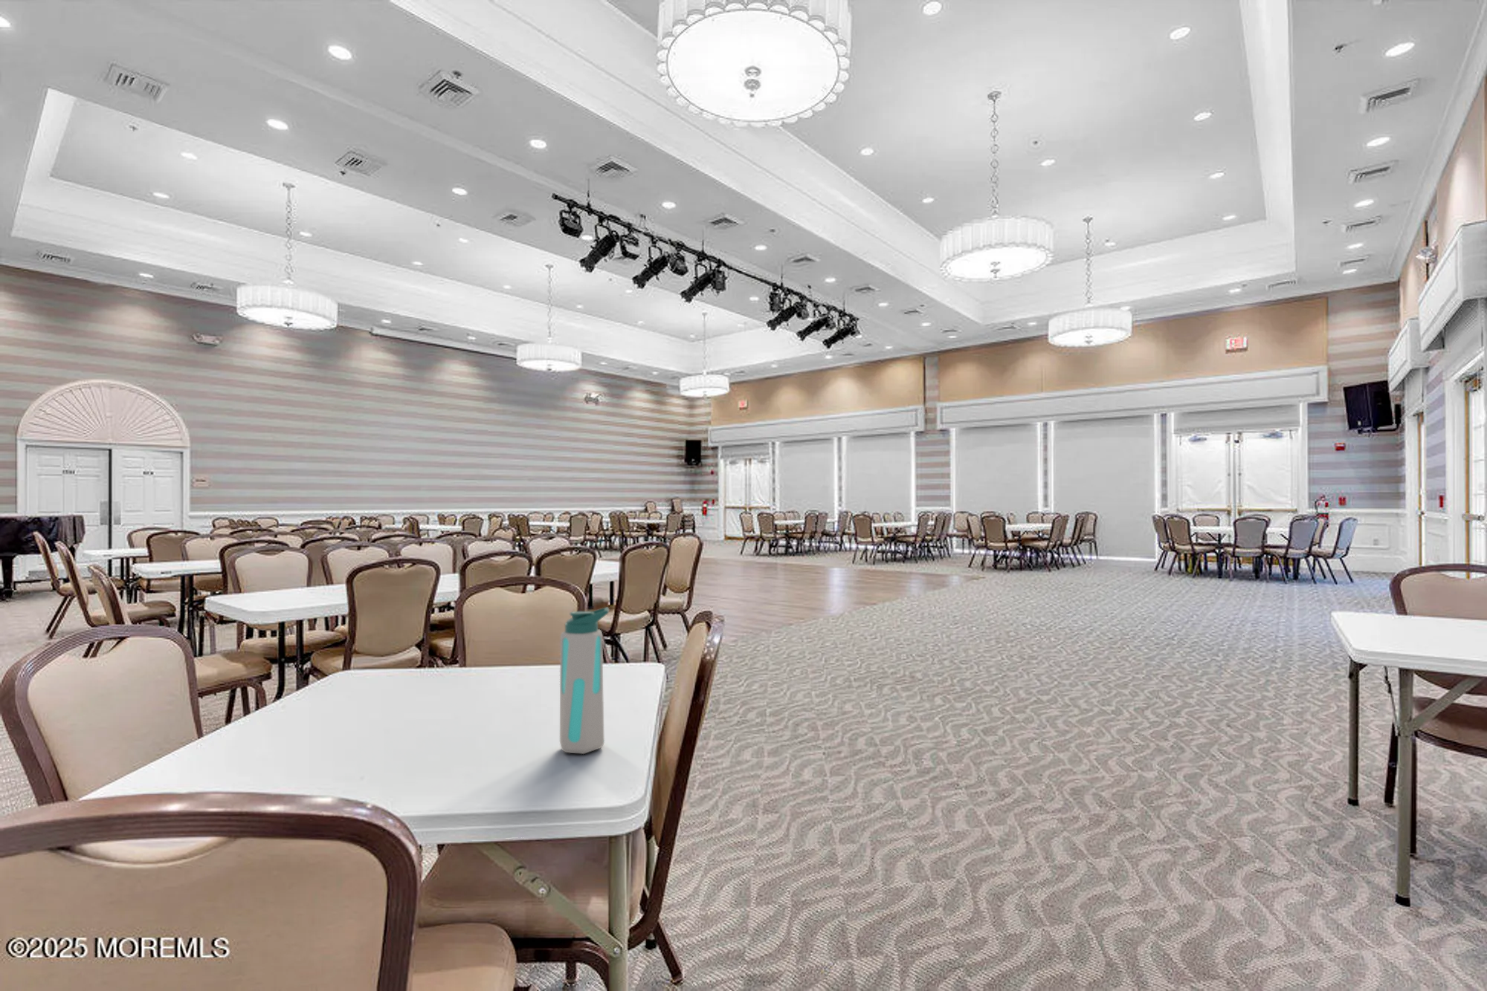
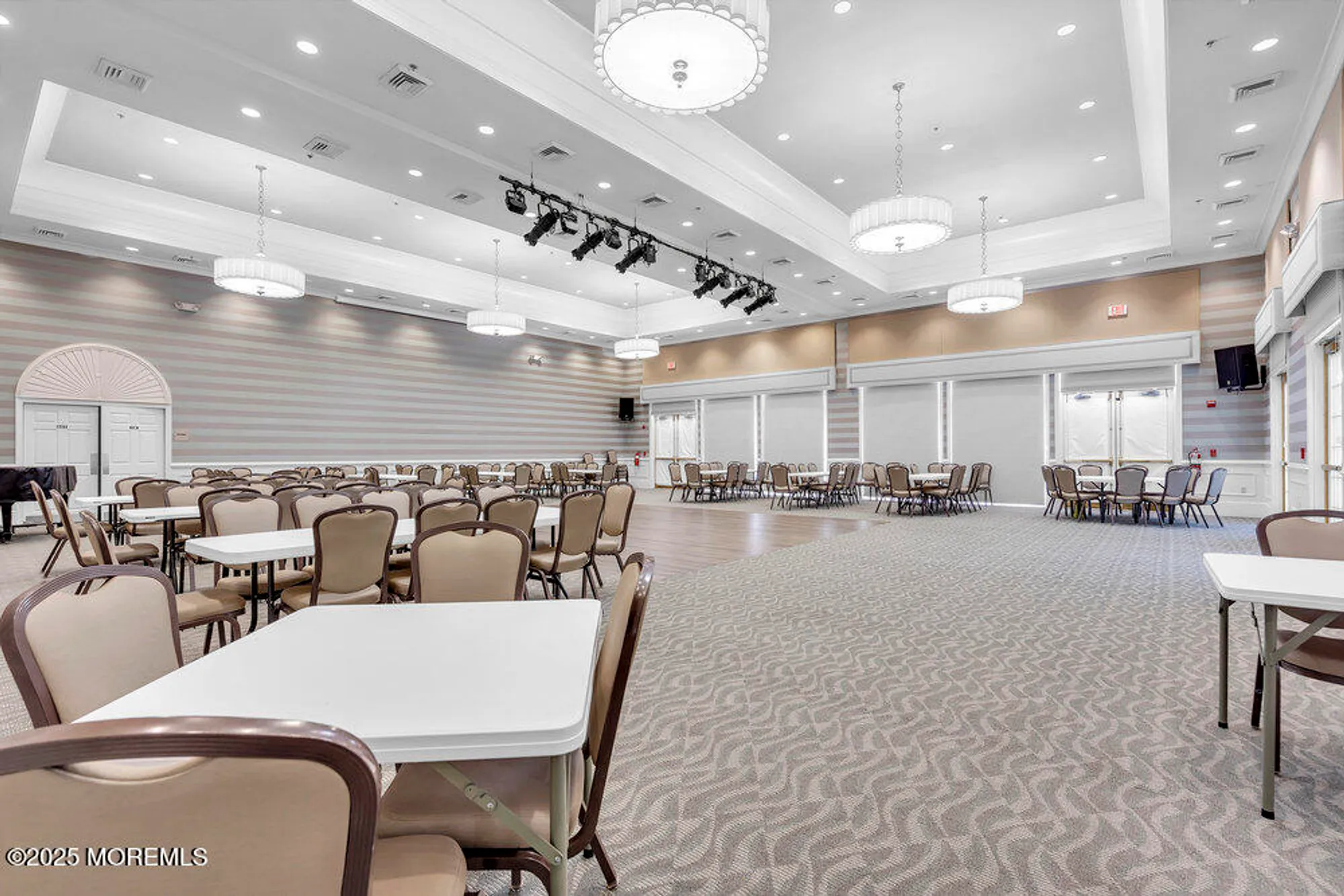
- water bottle [559,606,610,754]
